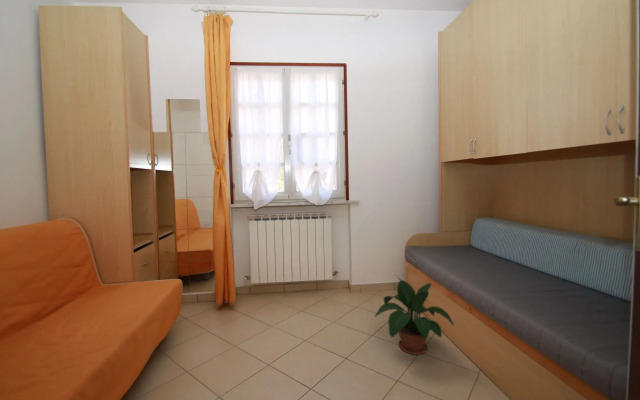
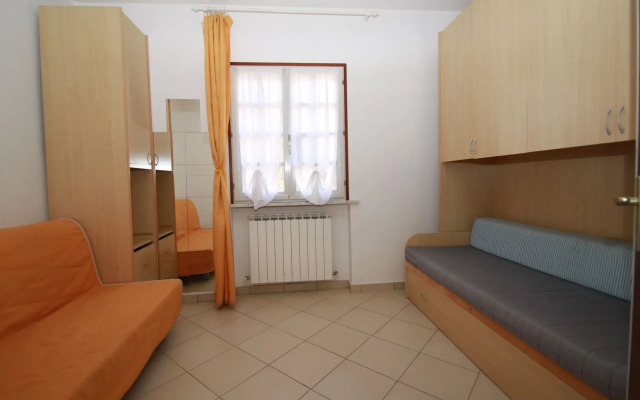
- potted plant [374,273,455,356]
